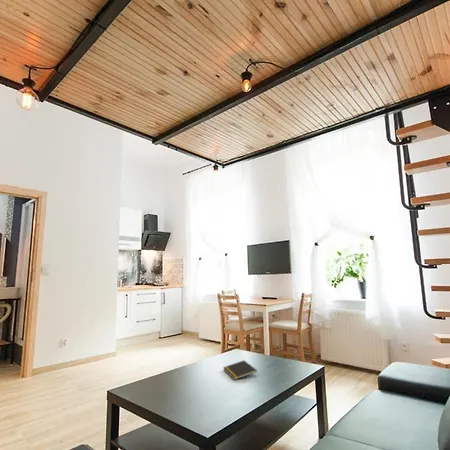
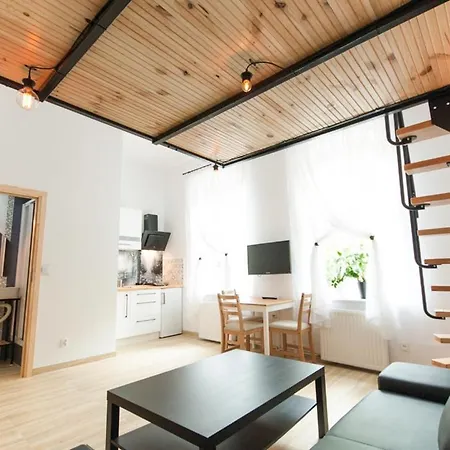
- notepad [222,359,258,381]
